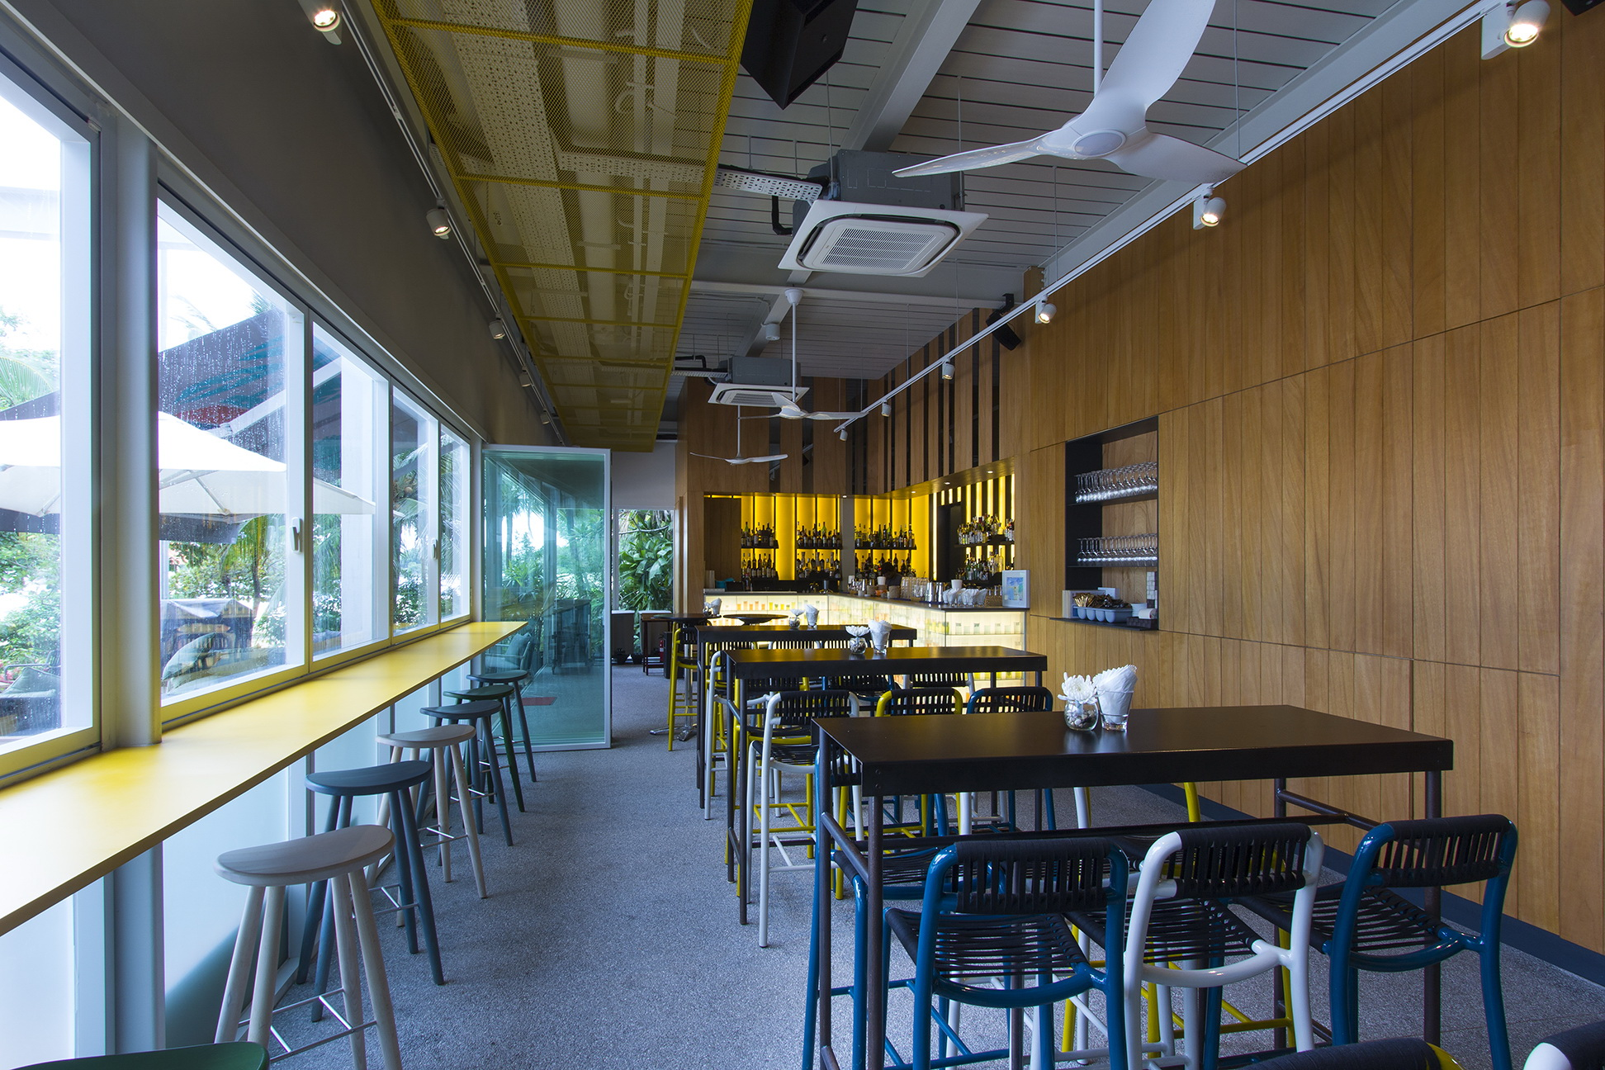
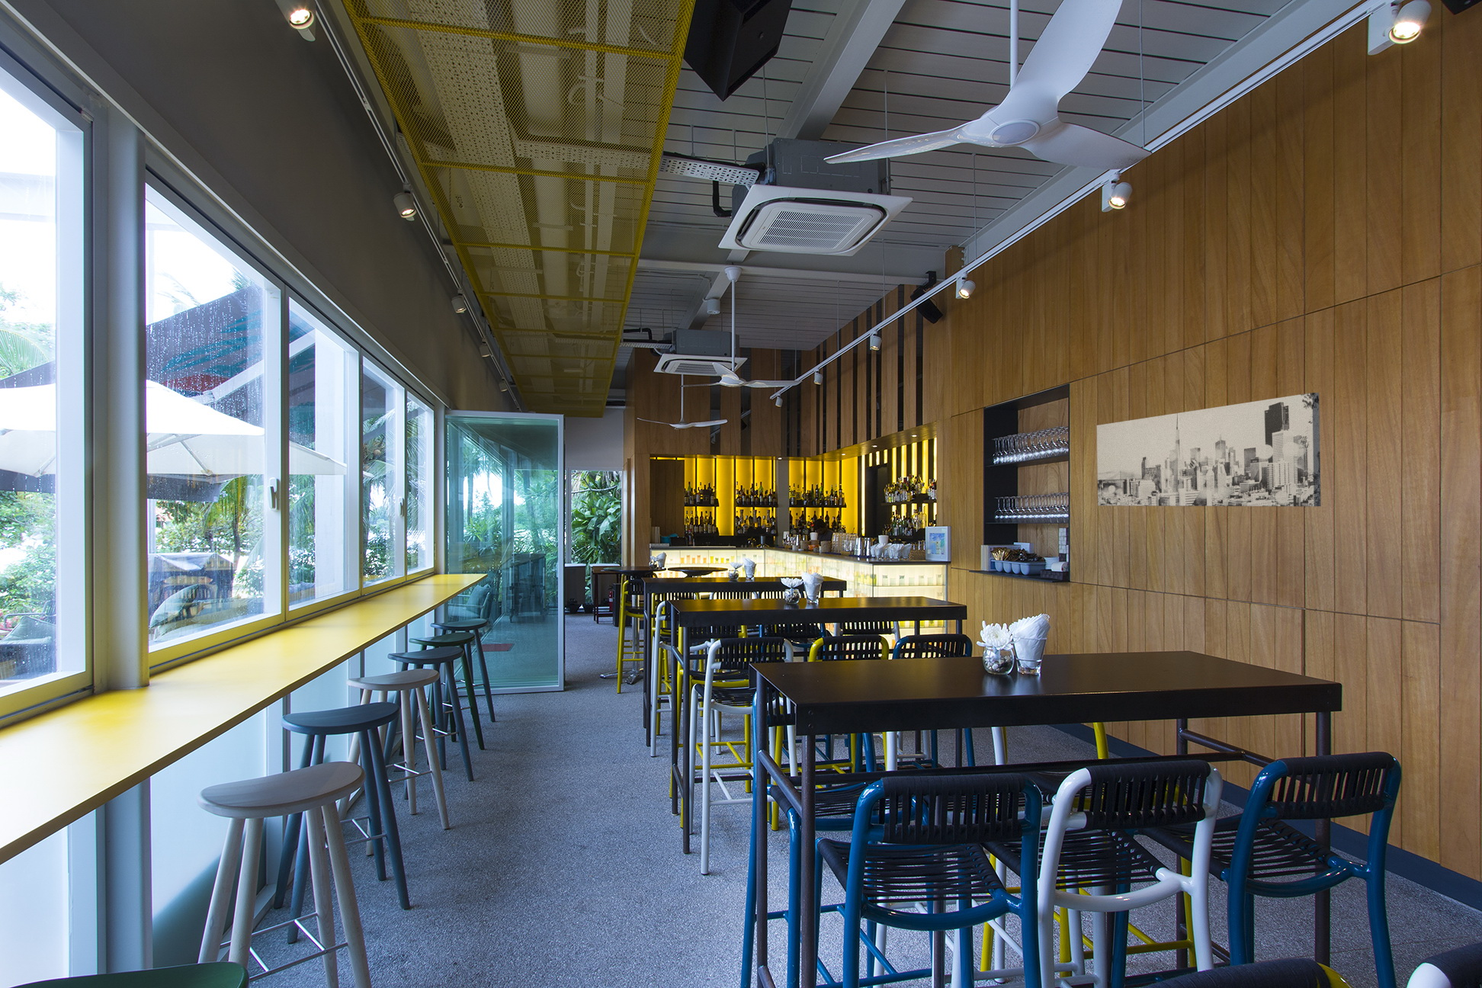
+ wall art [1096,391,1322,507]
